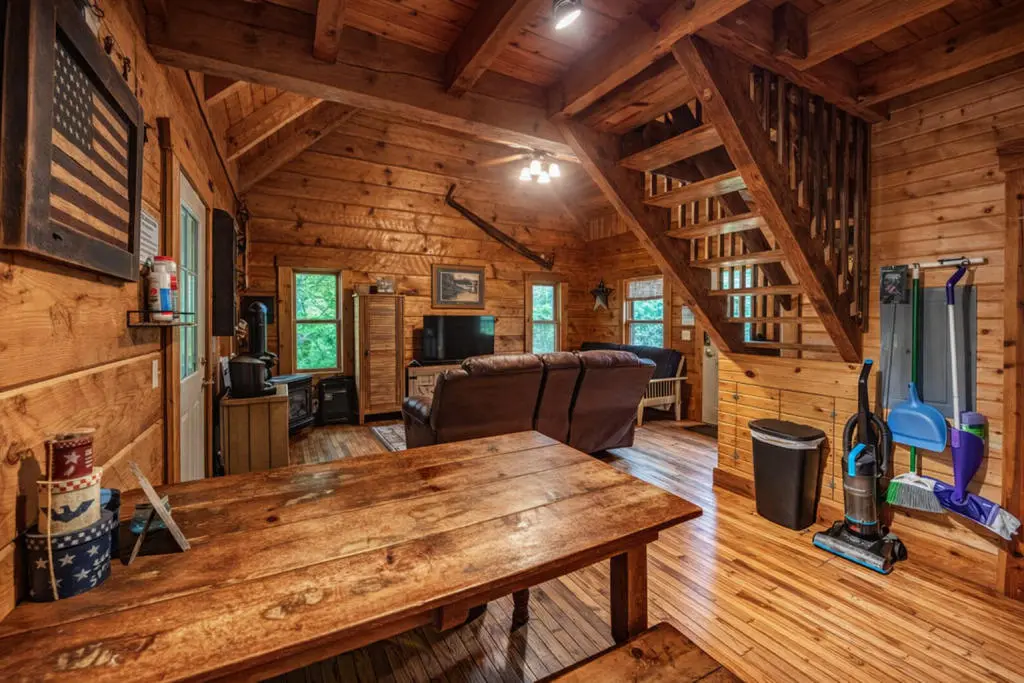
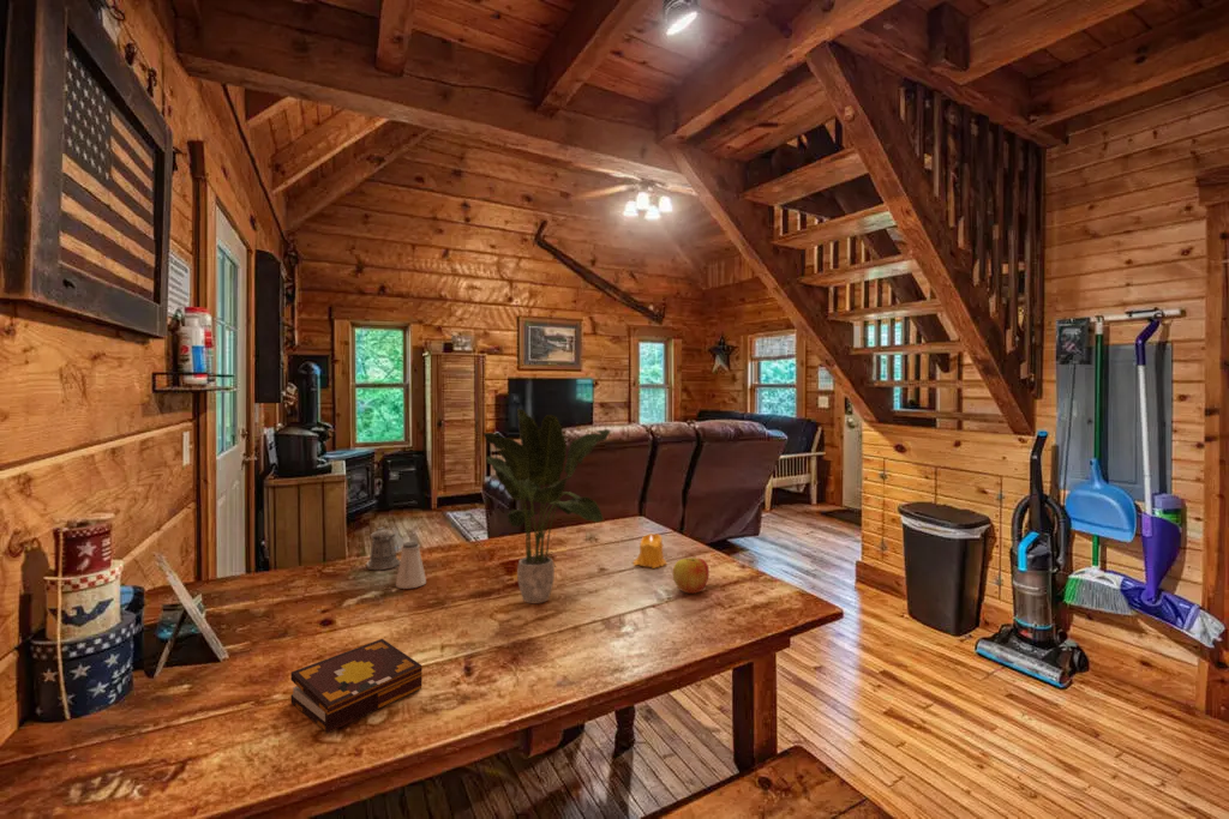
+ candle [631,532,669,570]
+ potted plant [481,407,612,604]
+ pepper shaker [365,526,401,571]
+ apple [671,556,711,595]
+ saltshaker [395,541,427,590]
+ book [289,638,424,734]
